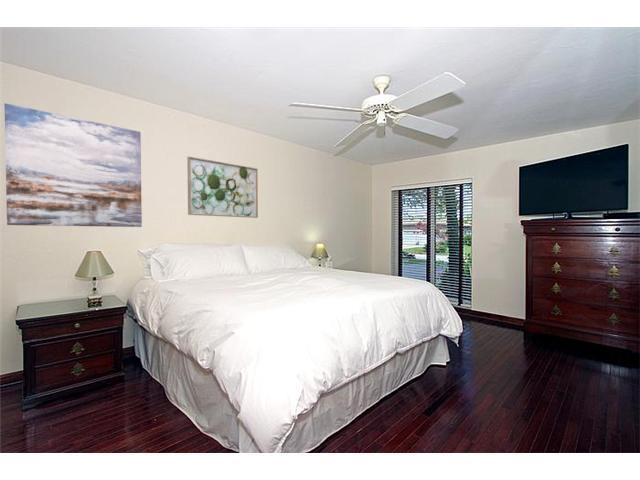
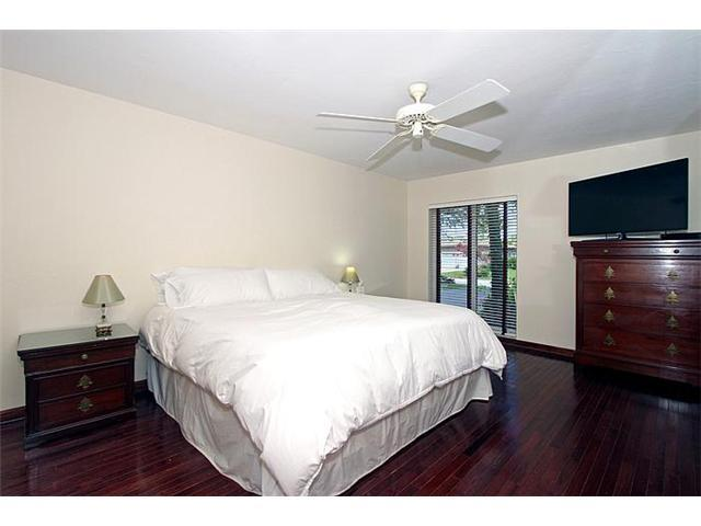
- wall art [4,102,143,228]
- wall art [186,156,259,219]
